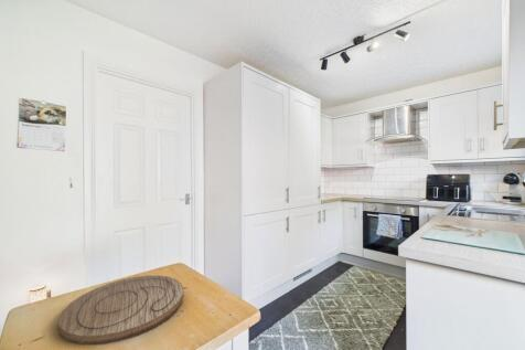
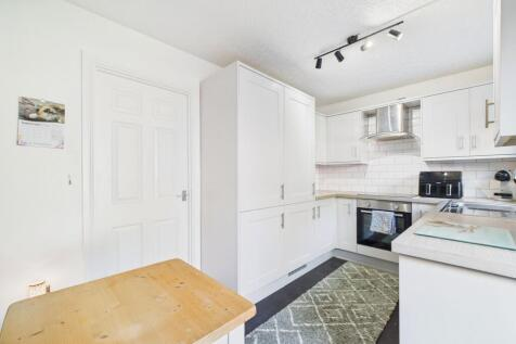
- cutting board [57,274,184,346]
